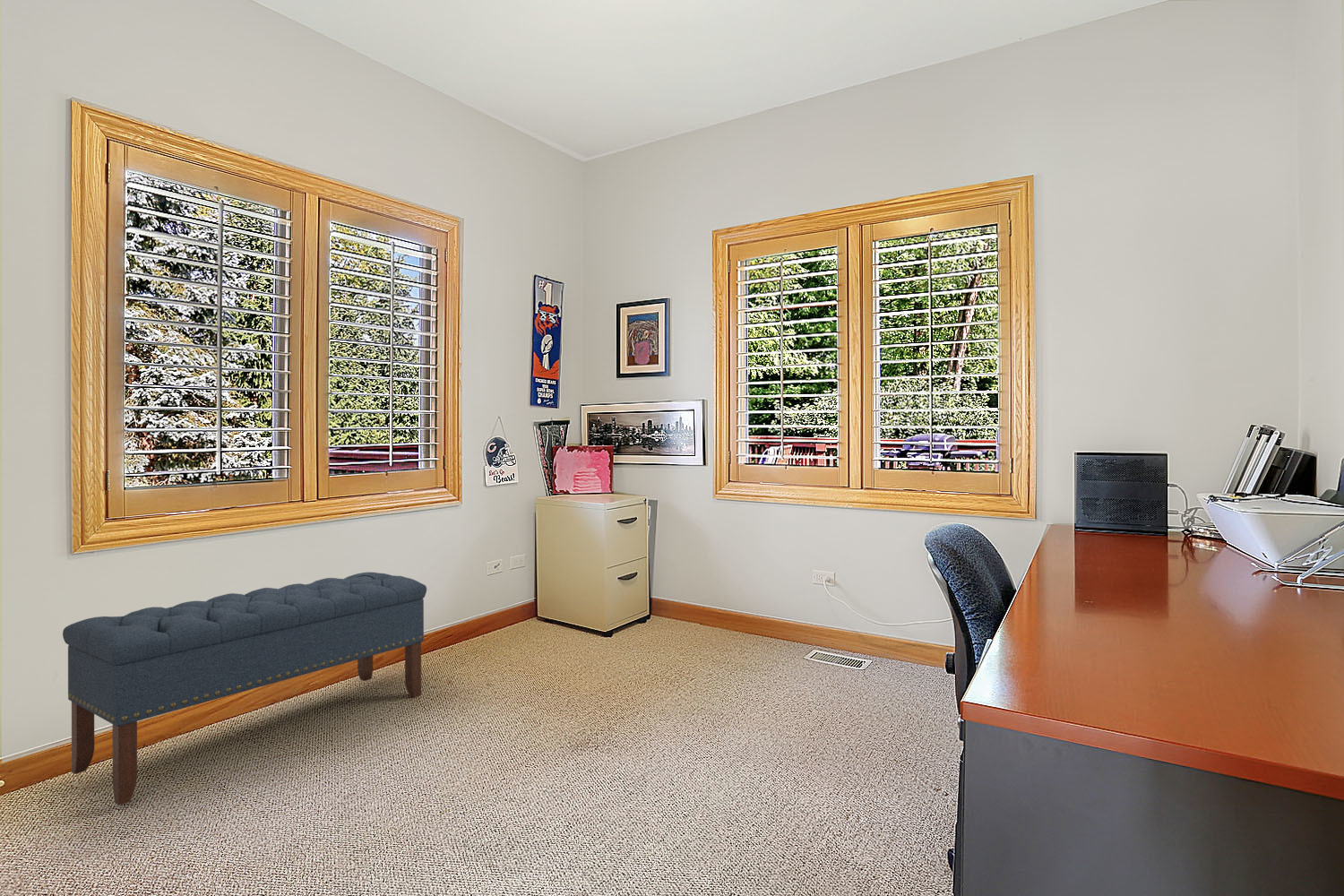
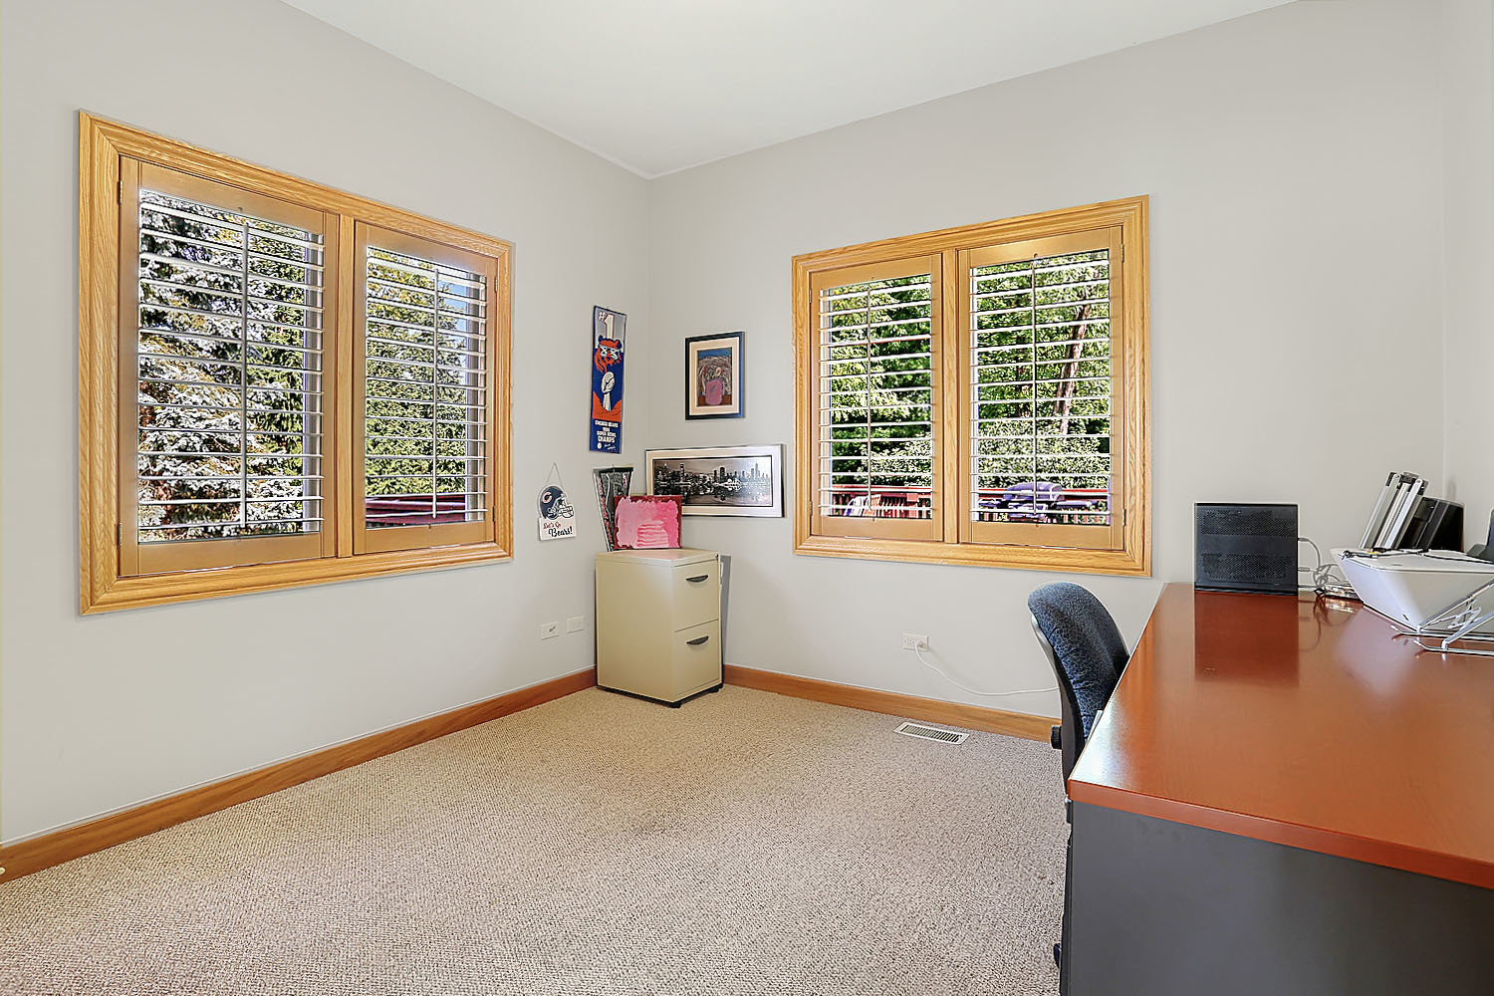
- bench [62,572,427,806]
